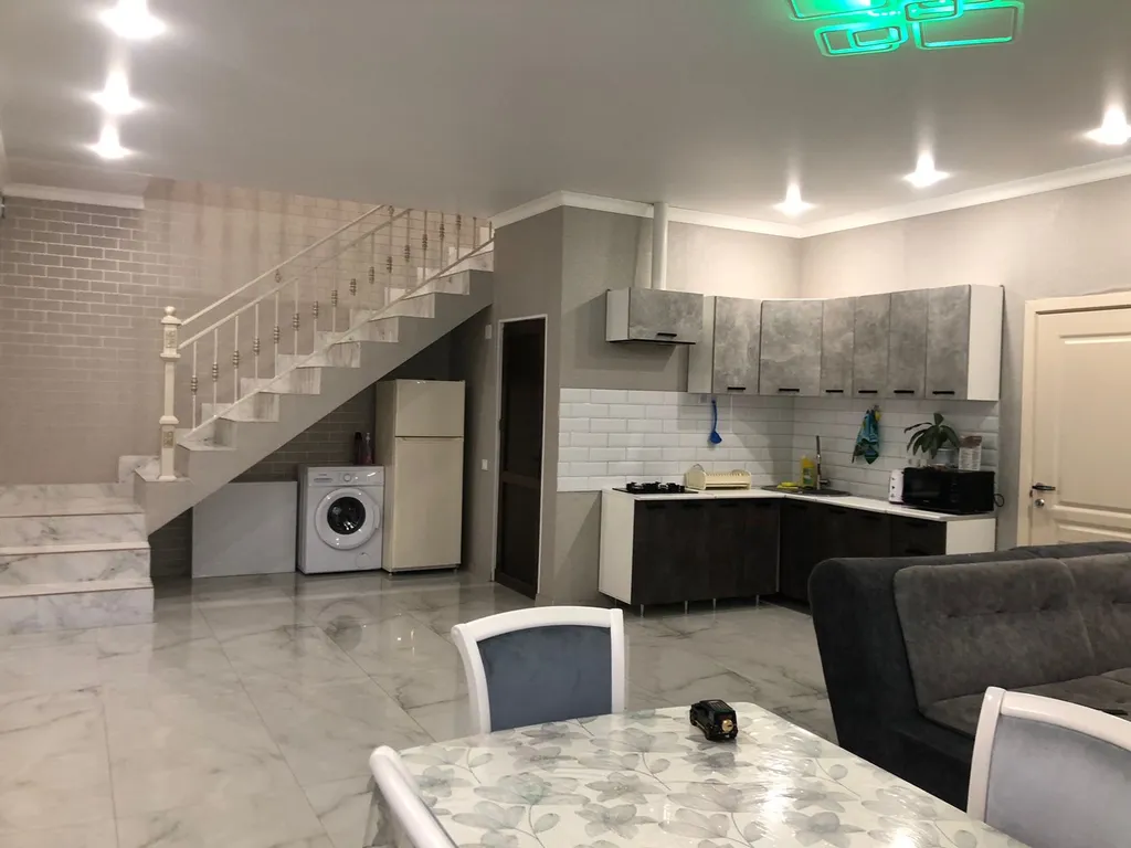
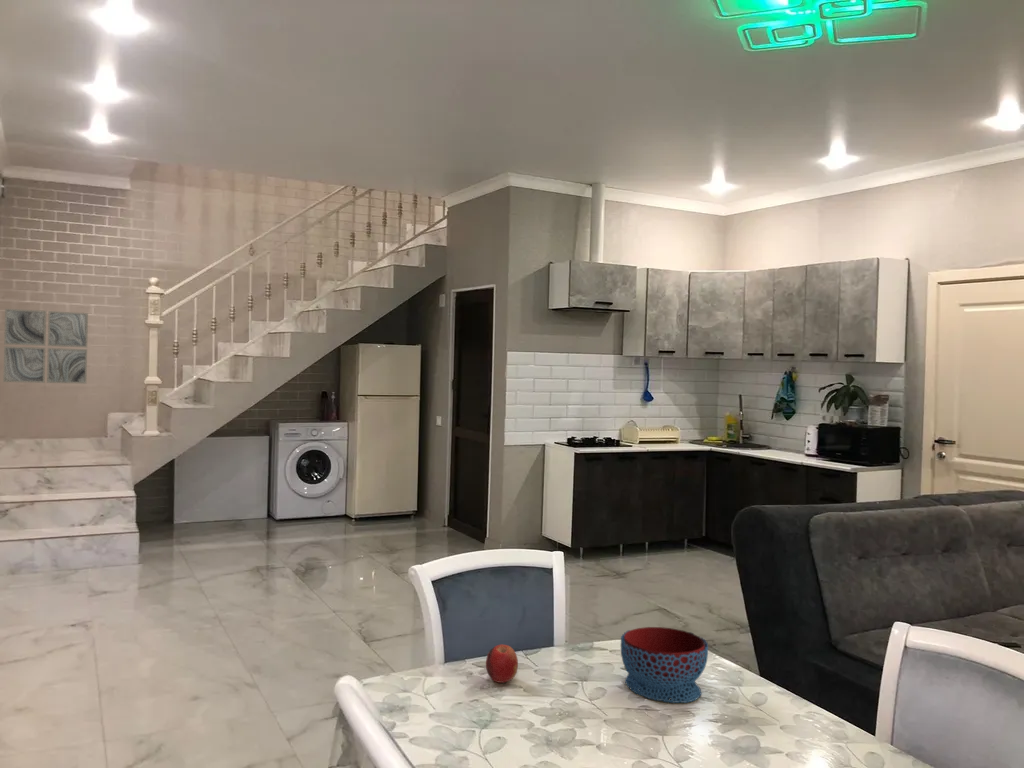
+ bowl [620,626,709,704]
+ fruit [485,644,519,684]
+ wall art [2,308,89,385]
